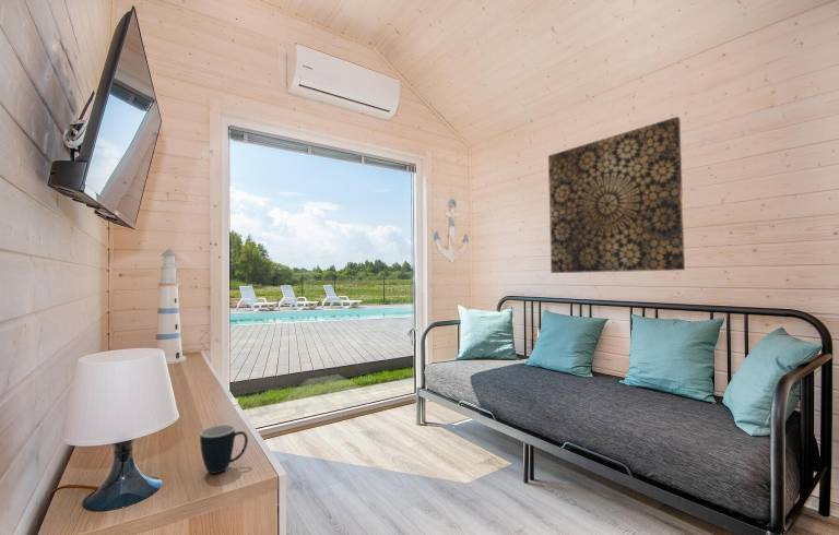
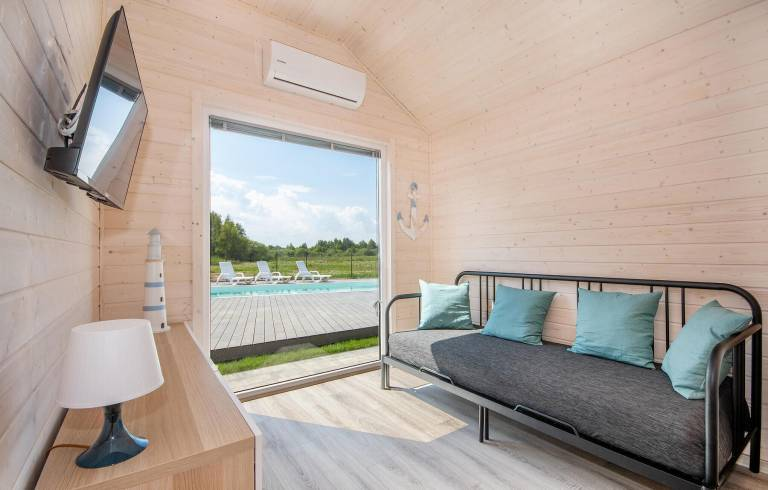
- mug [199,424,249,475]
- wall art [547,116,686,274]
